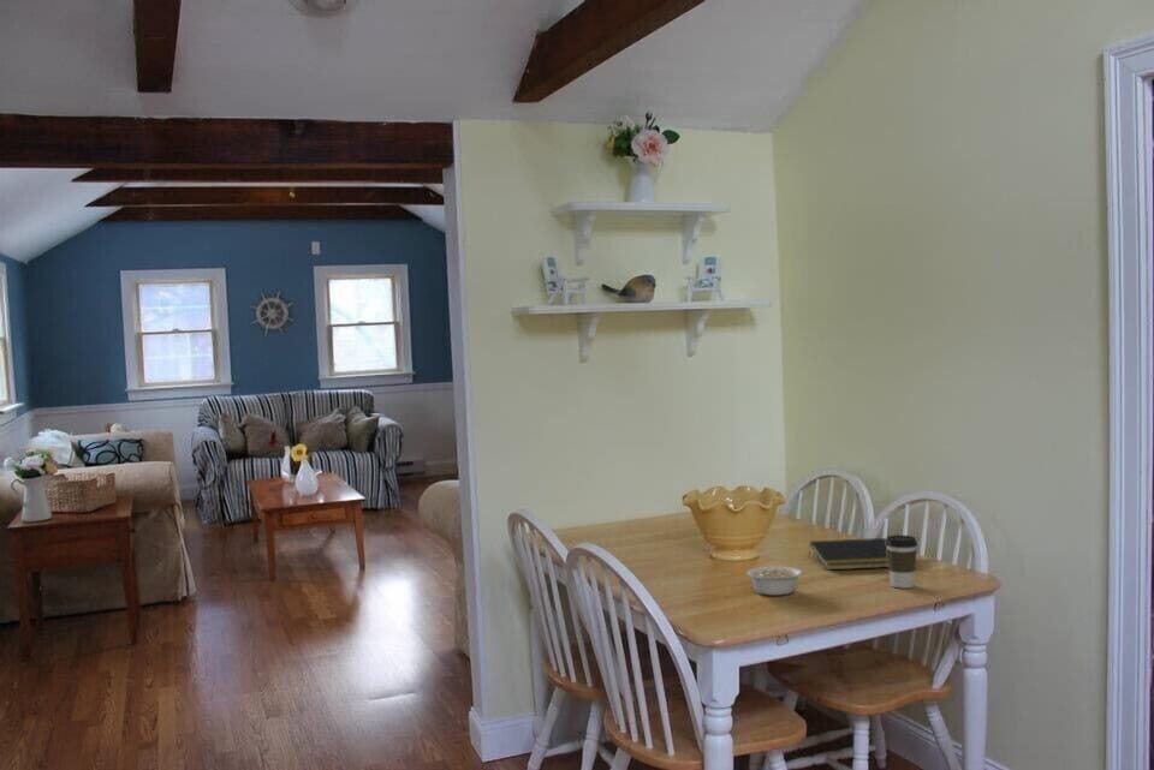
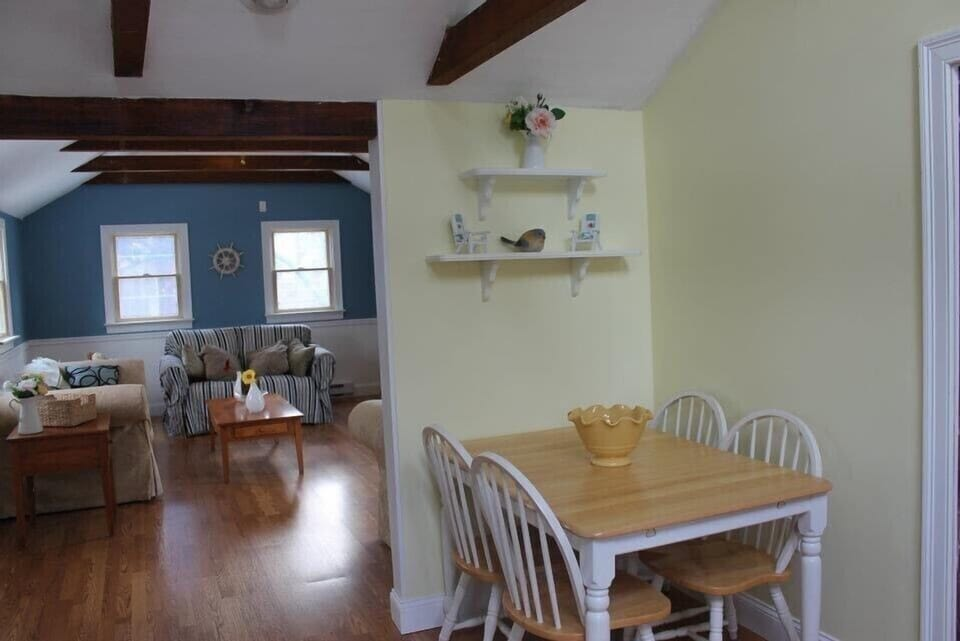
- coffee cup [886,533,918,590]
- legume [745,566,814,597]
- notepad [807,537,888,571]
